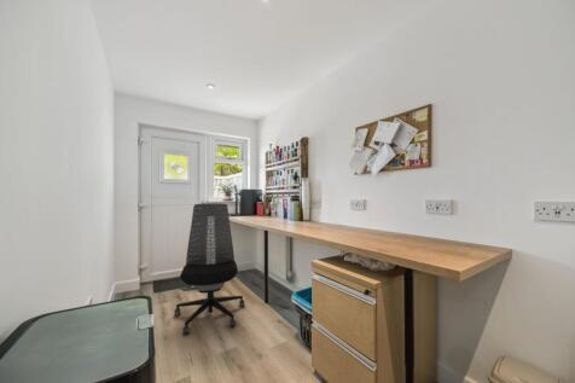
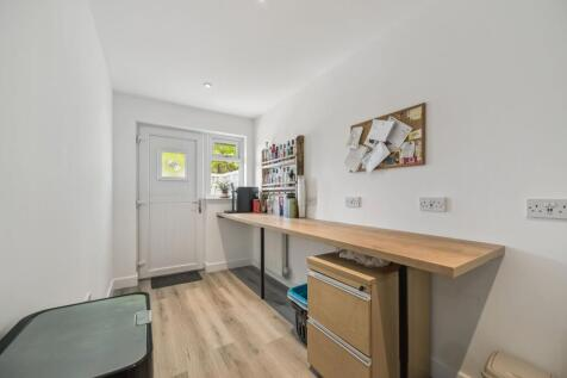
- office chair [174,202,245,336]
